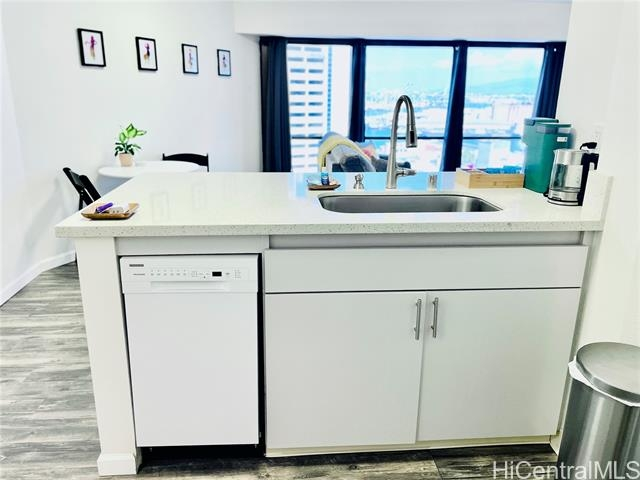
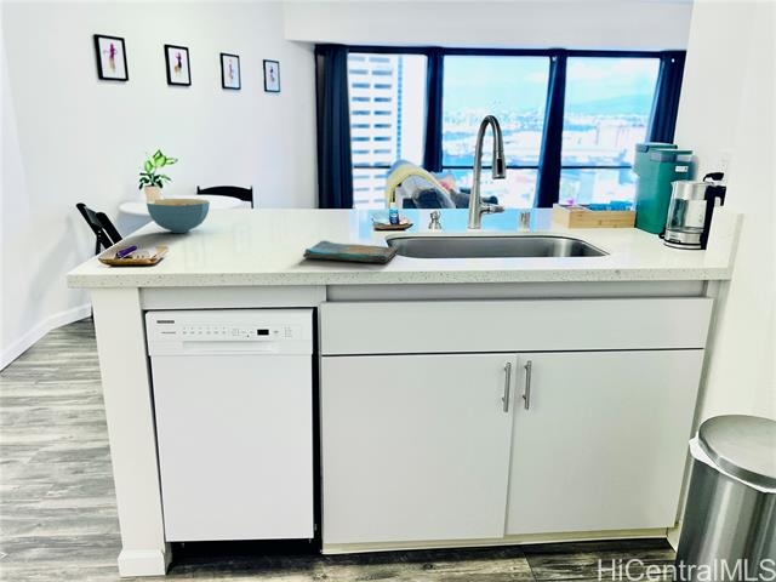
+ cereal bowl [146,198,211,234]
+ dish towel [302,239,400,263]
